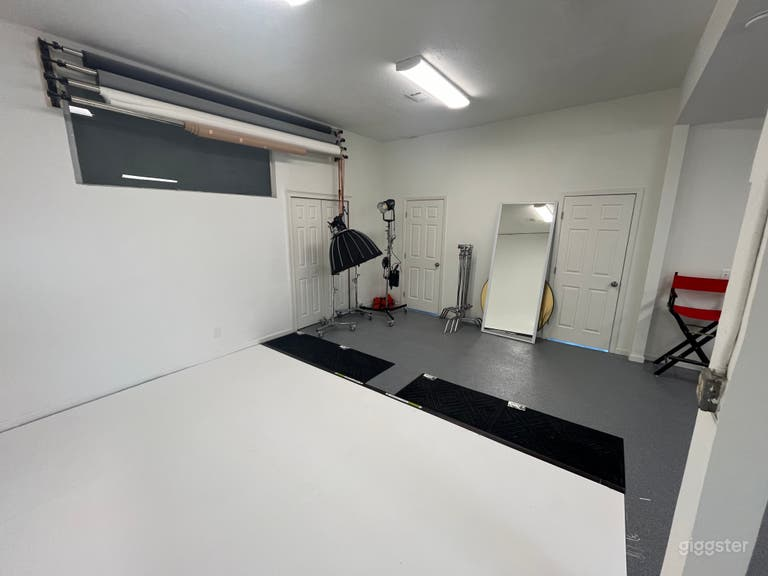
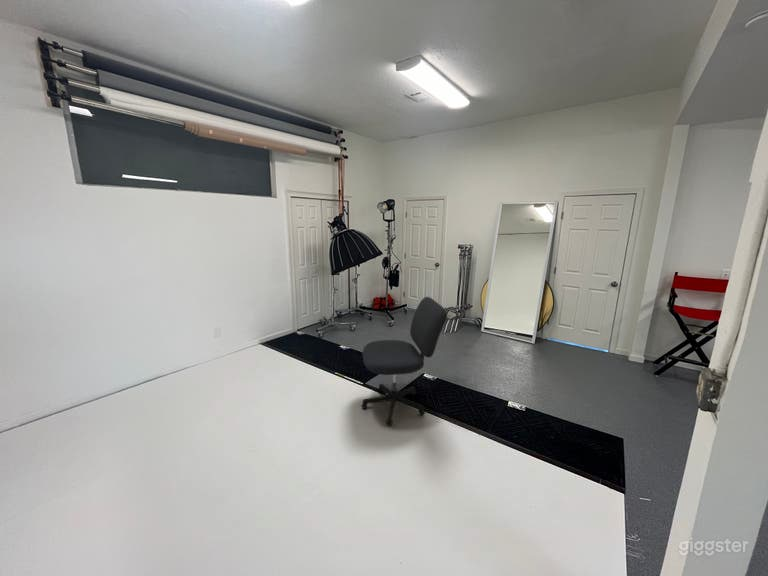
+ office chair [360,296,448,427]
